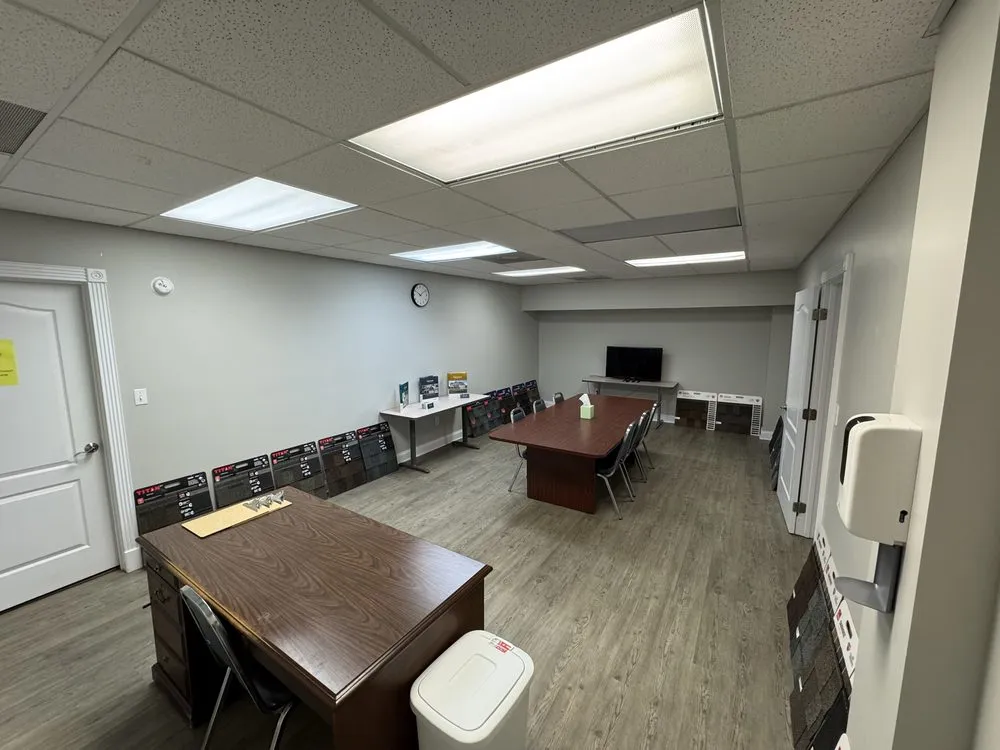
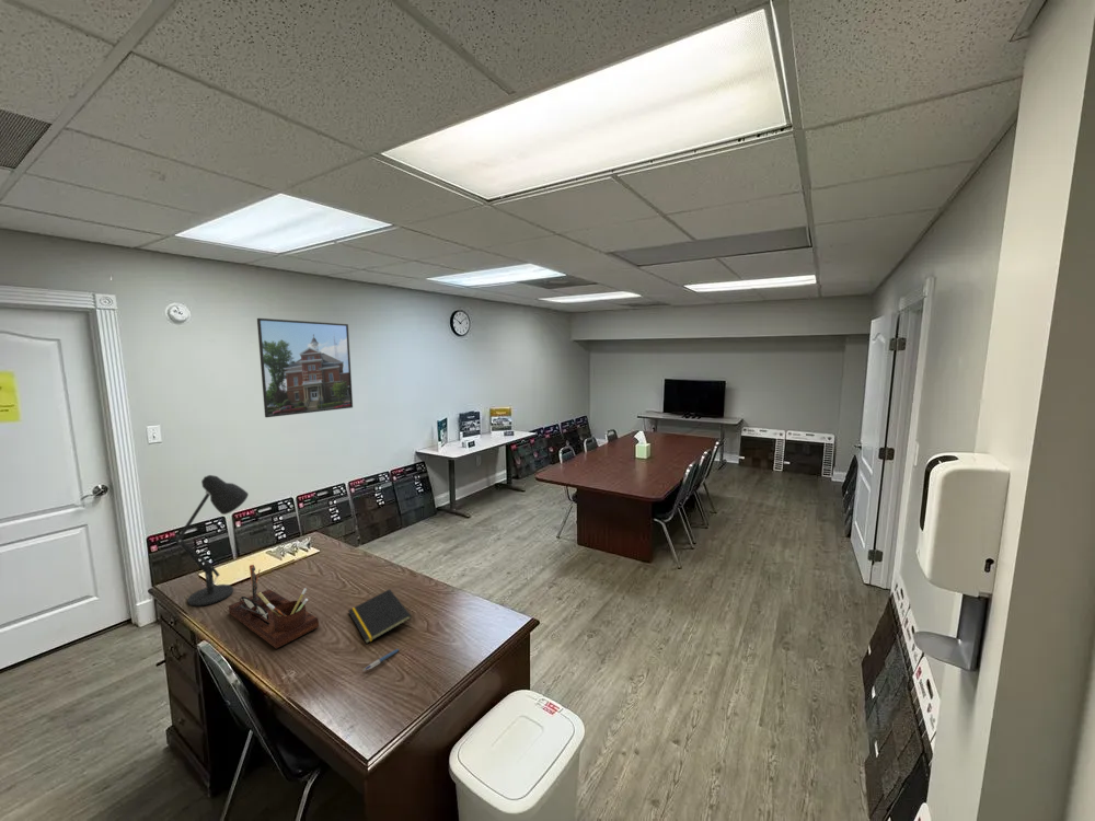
+ desk organizer [228,564,320,649]
+ notepad [347,588,413,645]
+ pen [362,648,401,672]
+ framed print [256,317,354,418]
+ desk lamp [174,474,250,608]
